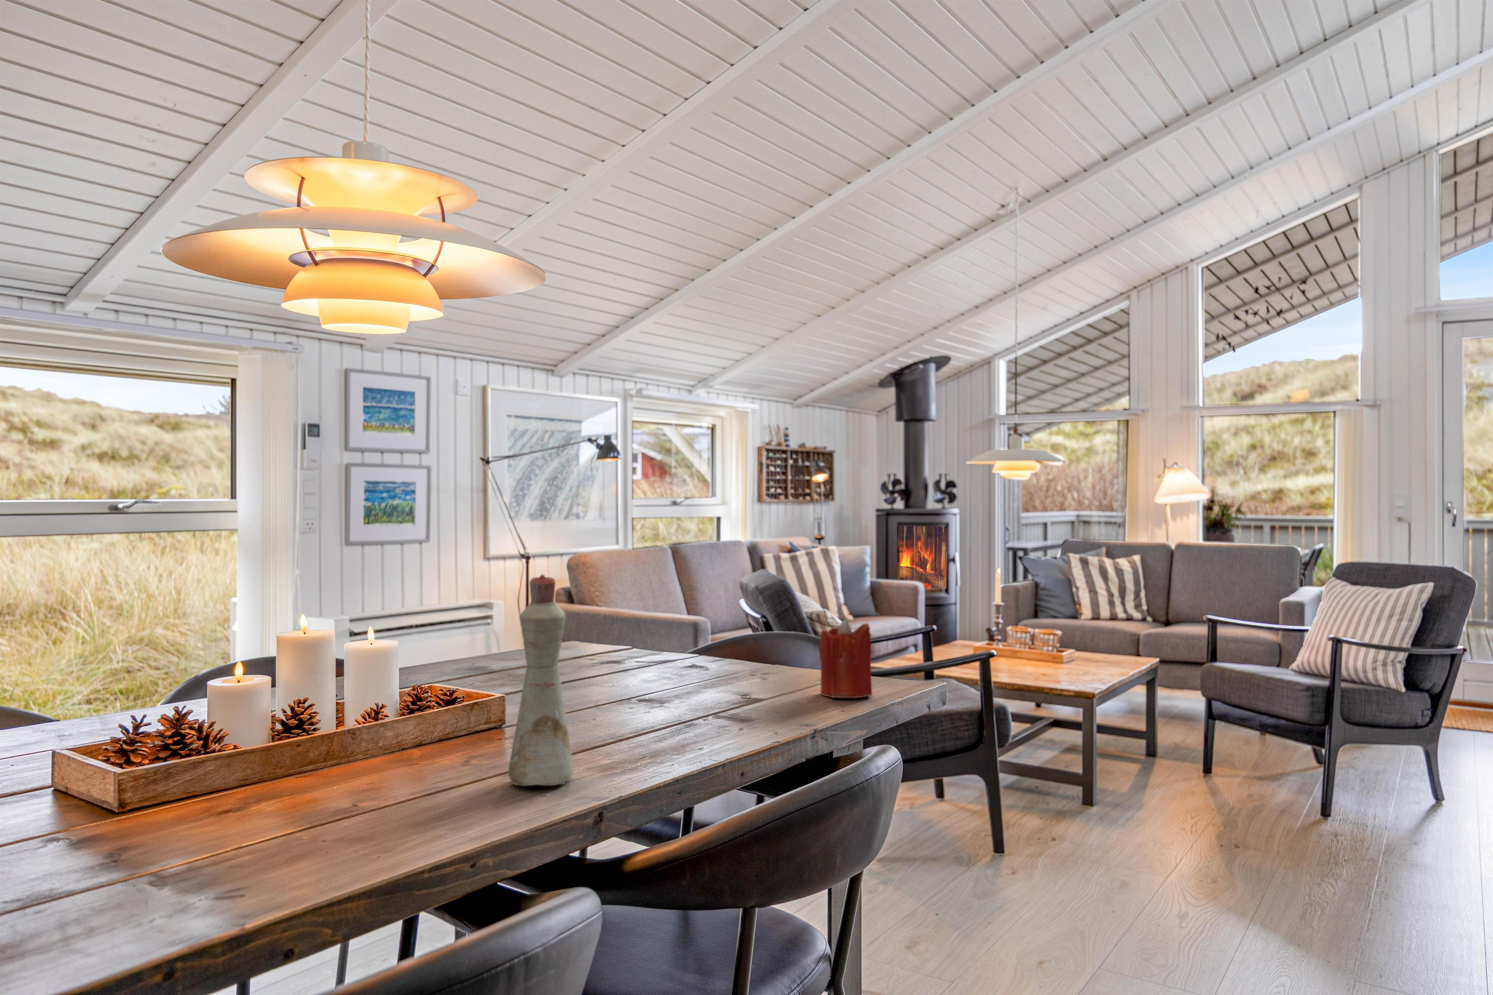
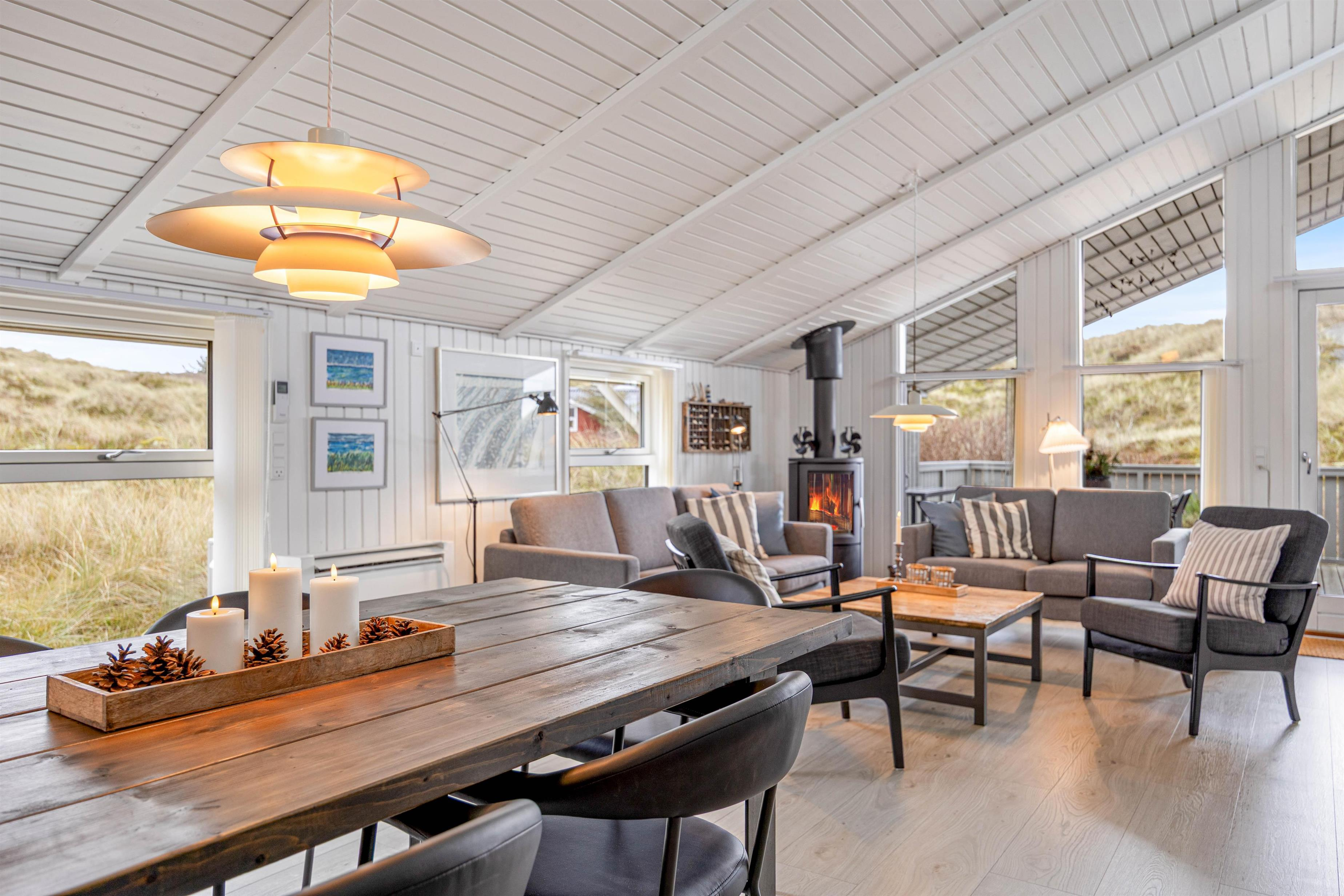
- candle [819,617,872,698]
- bottle [508,574,574,786]
